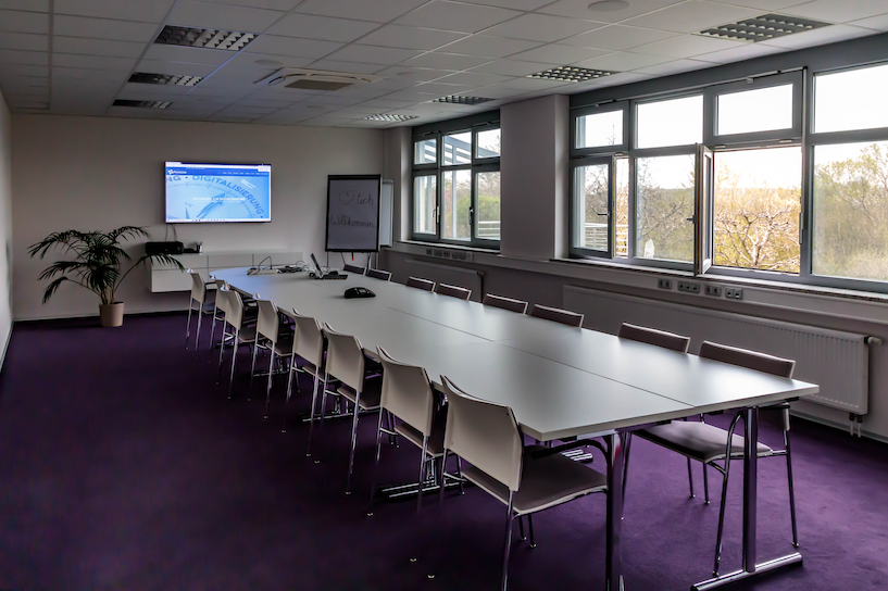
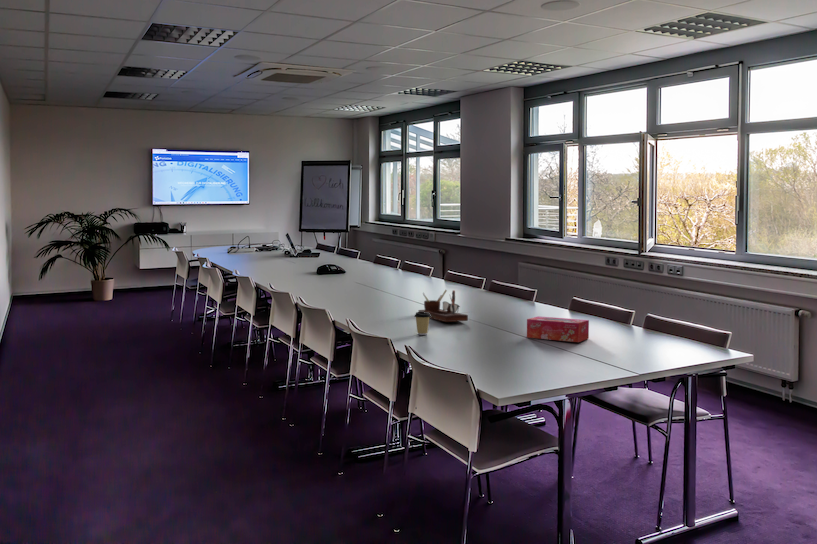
+ desk organizer [417,289,469,323]
+ tissue box [526,315,590,343]
+ coffee cup [414,311,431,336]
